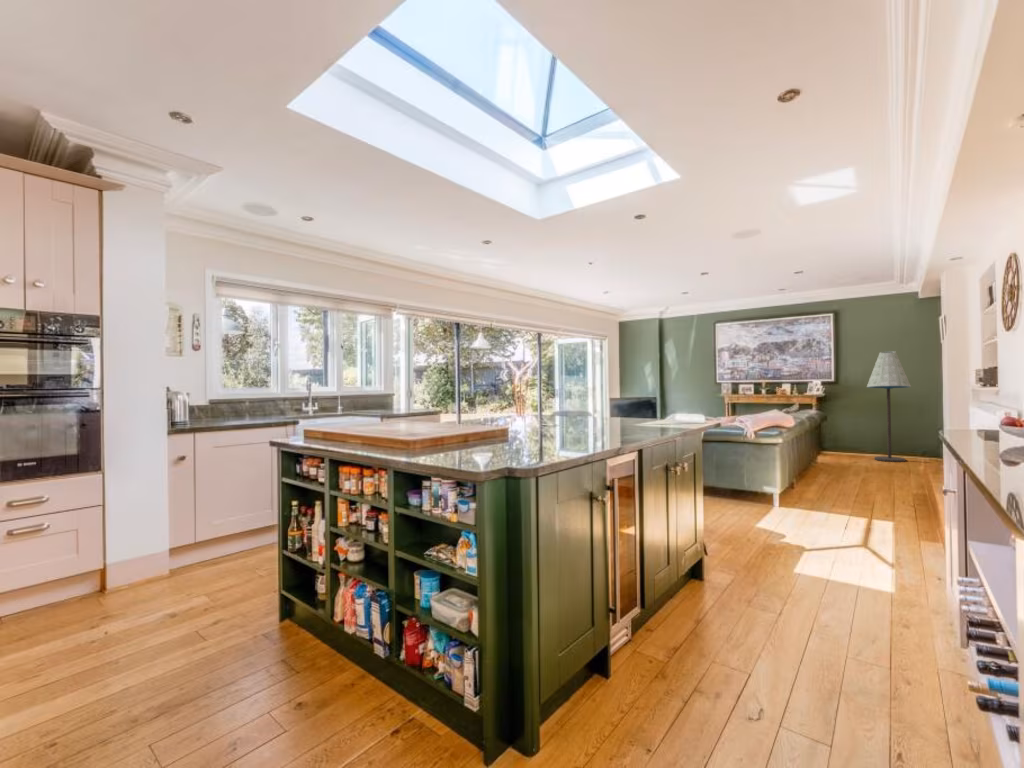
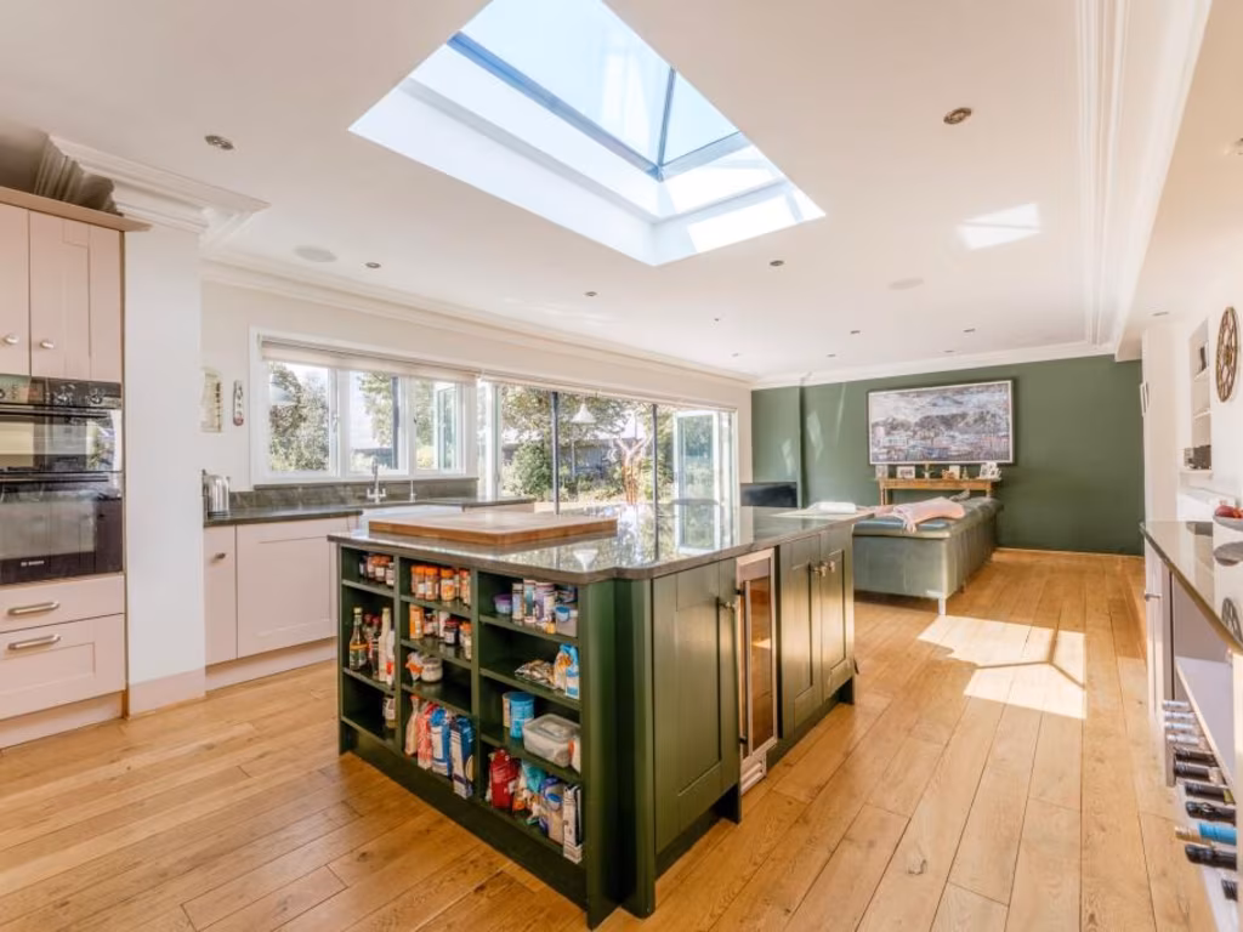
- floor lamp [866,350,912,463]
